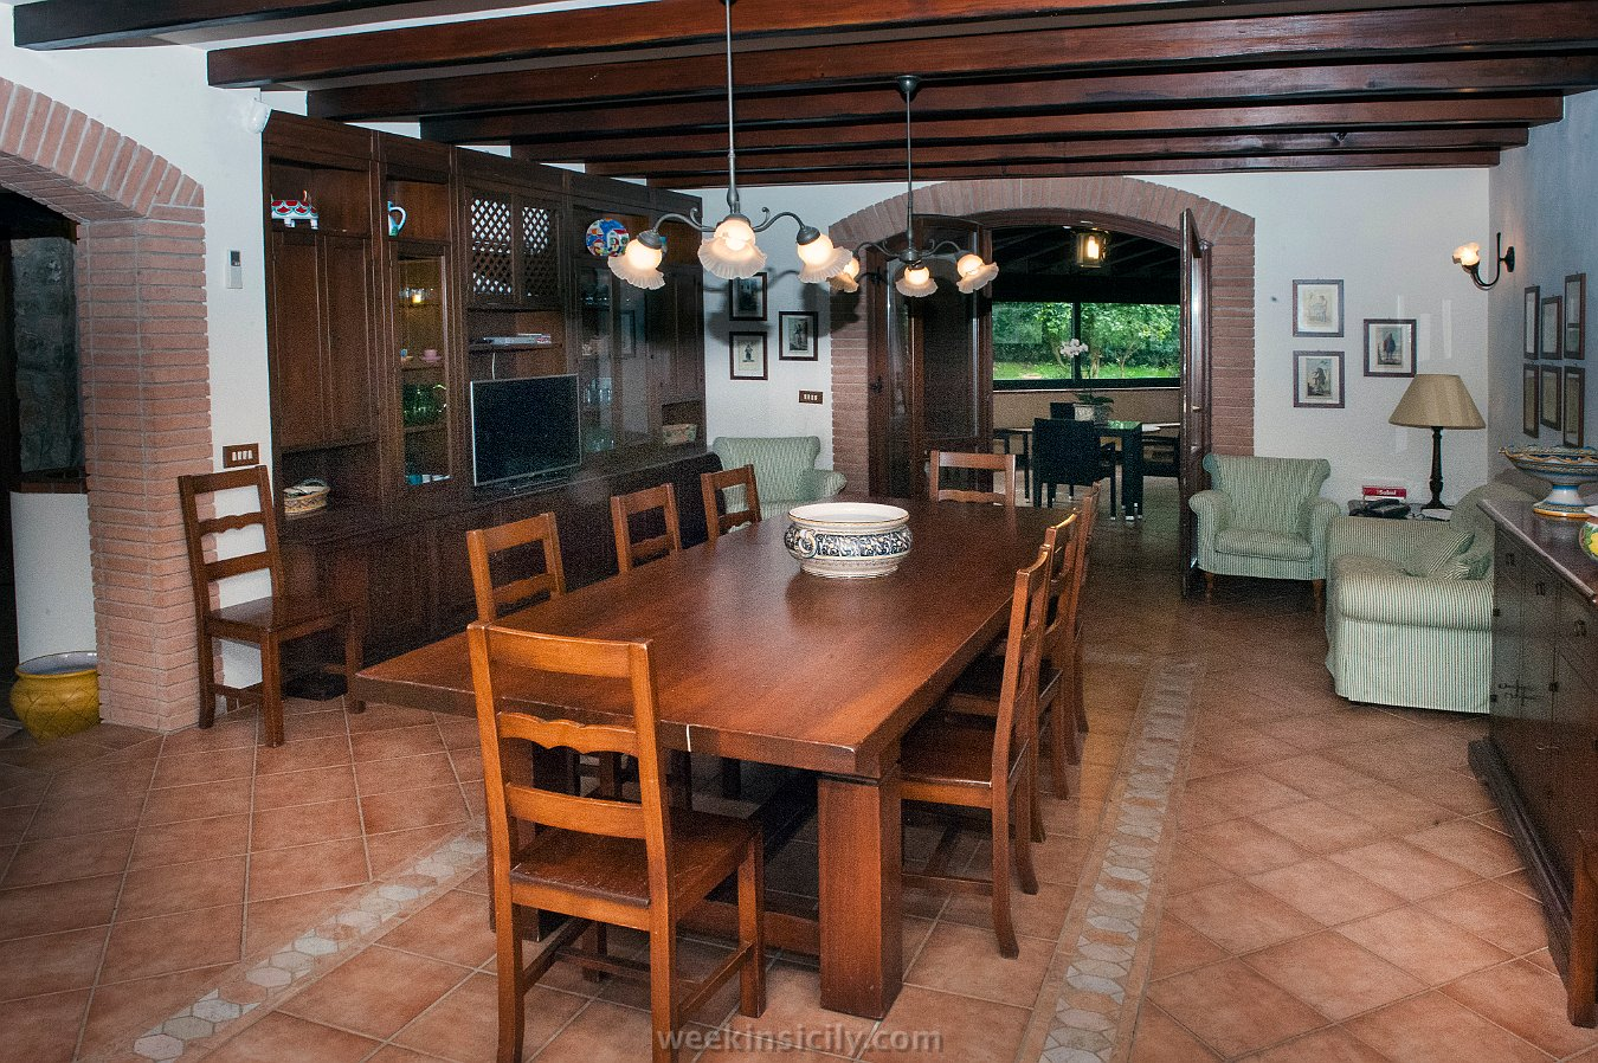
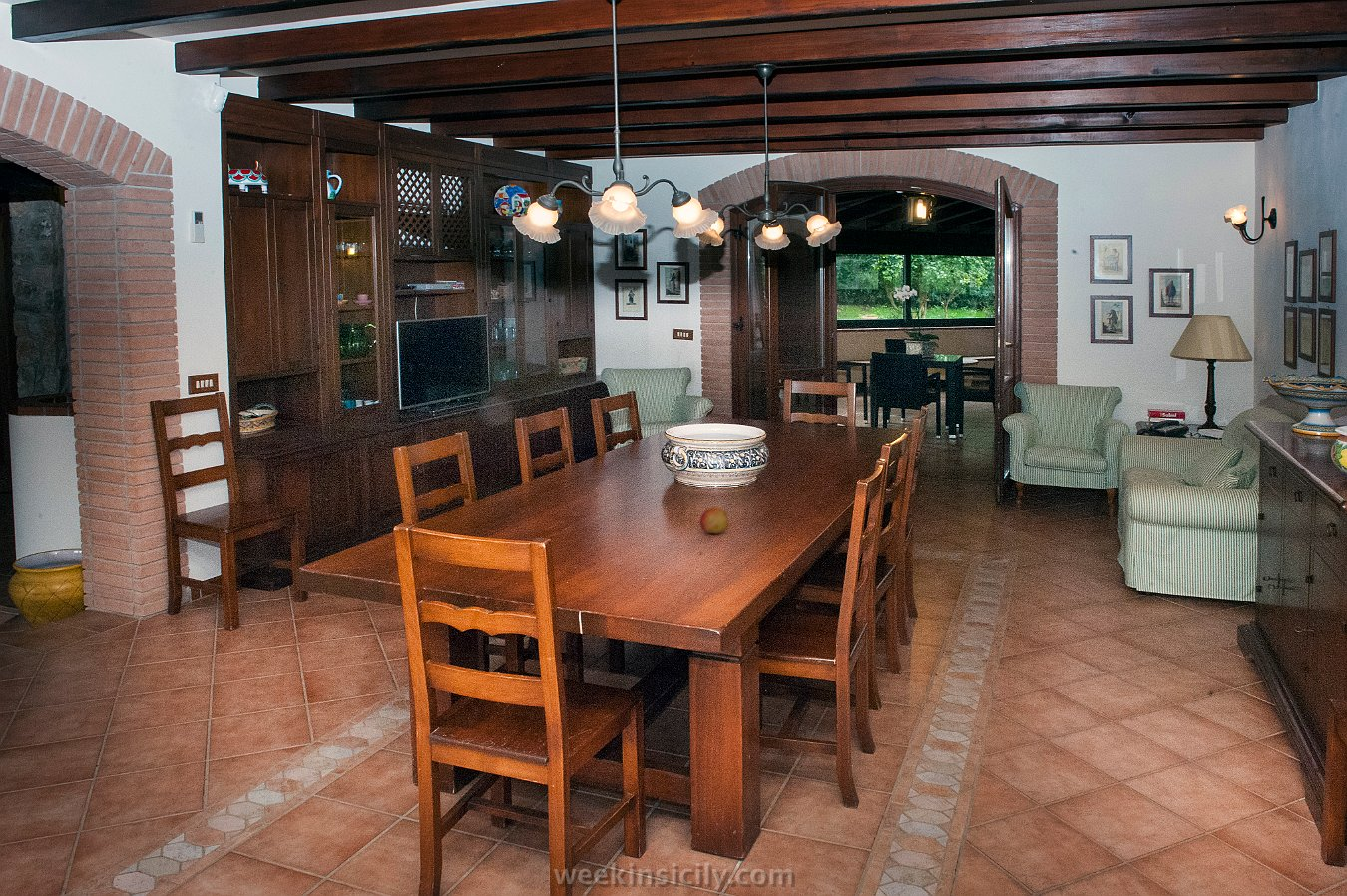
+ fruit [699,505,729,534]
